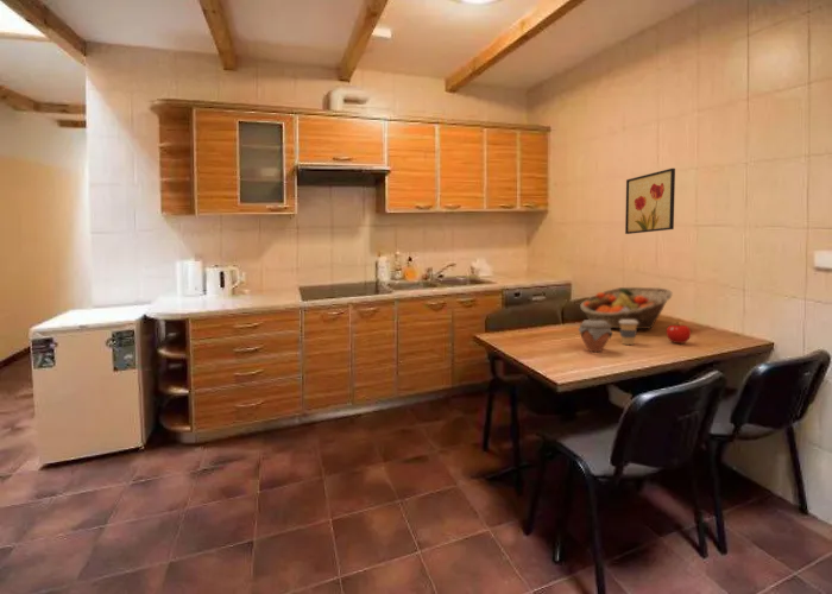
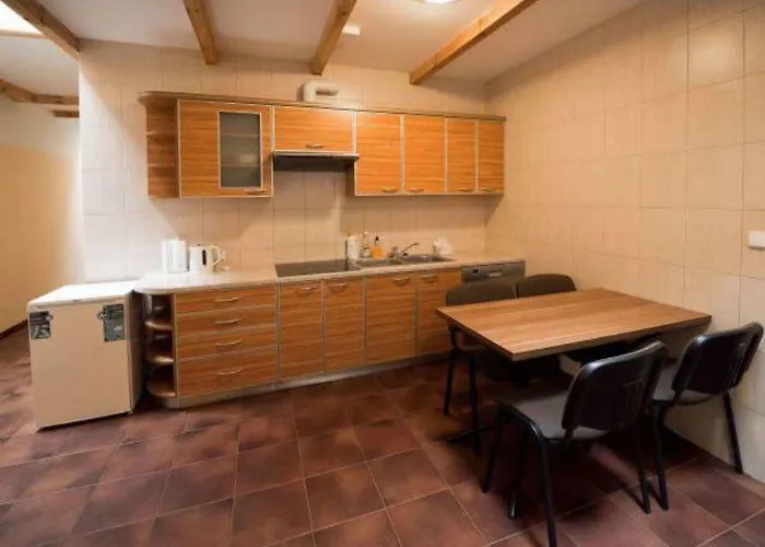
- wall art [624,168,676,235]
- fruit basket [579,286,673,330]
- jar [578,318,613,353]
- coffee cup [619,320,638,346]
- fruit [666,321,692,345]
